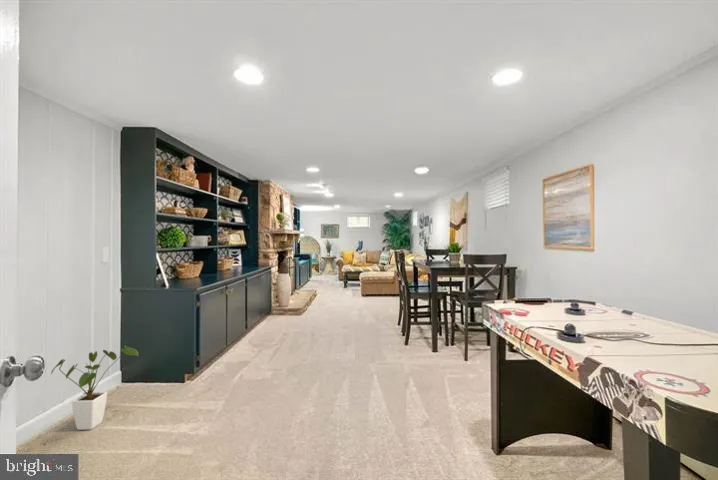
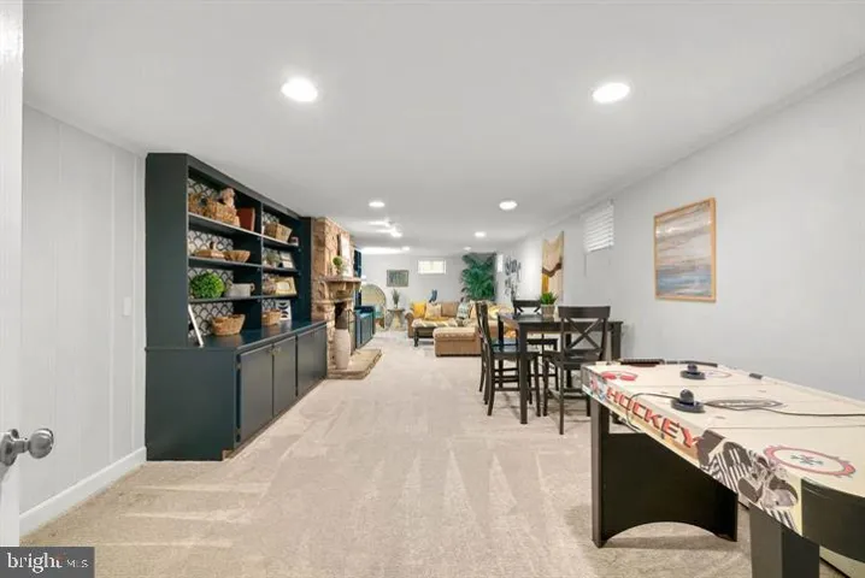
- house plant [50,344,139,431]
